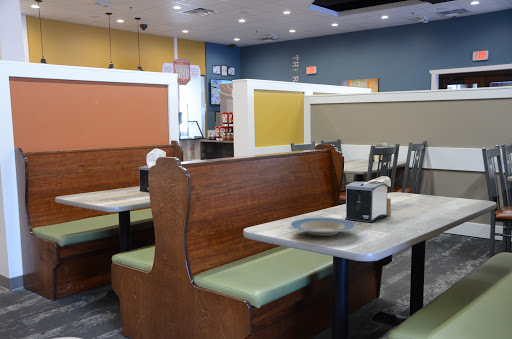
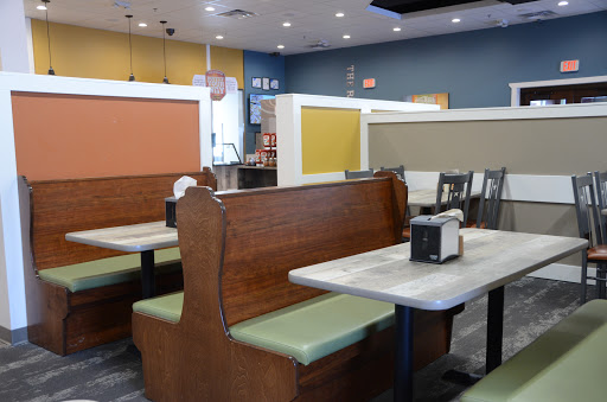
- plate [289,217,356,237]
